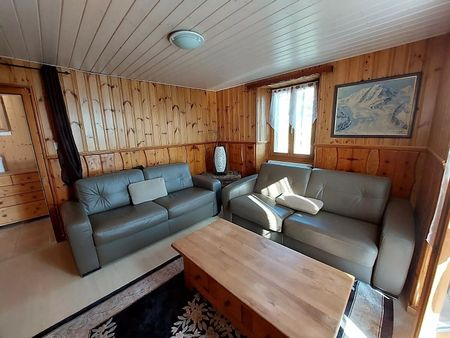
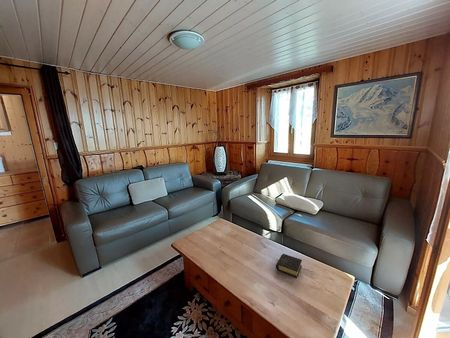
+ book [275,253,303,279]
